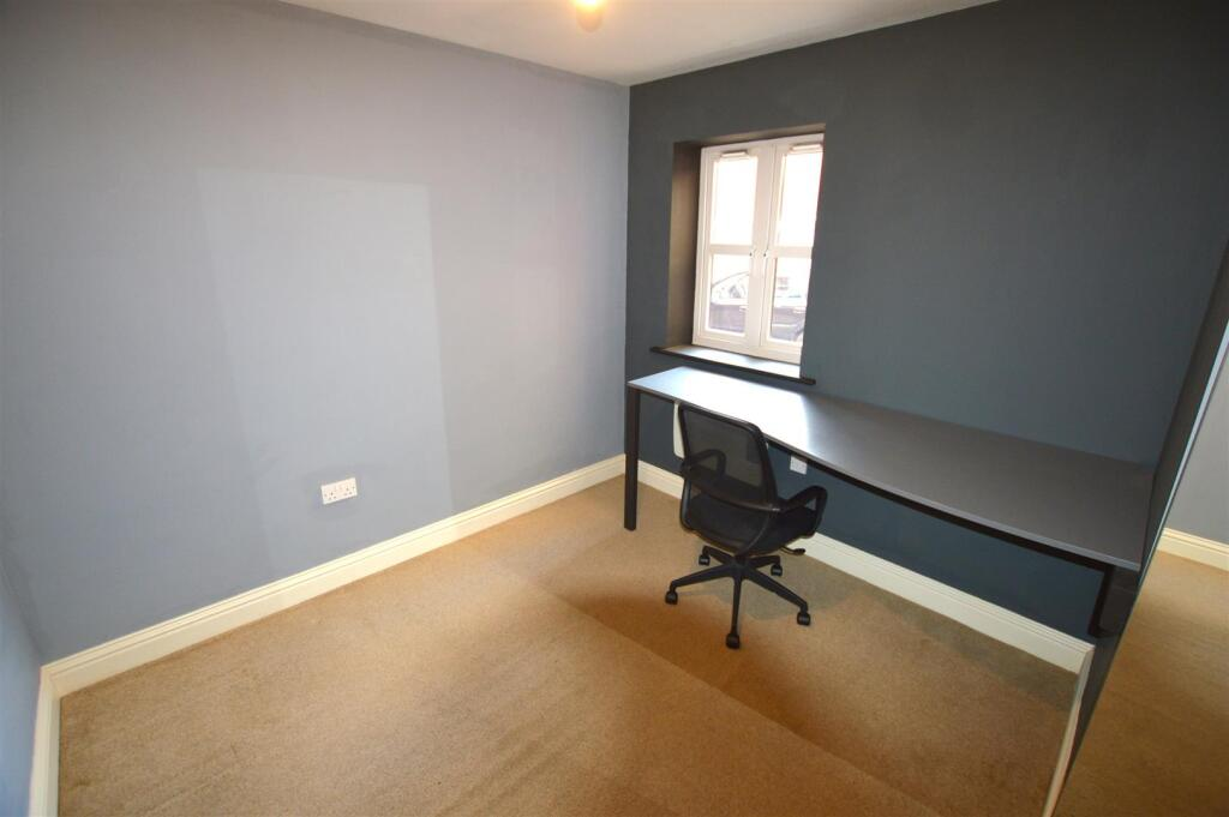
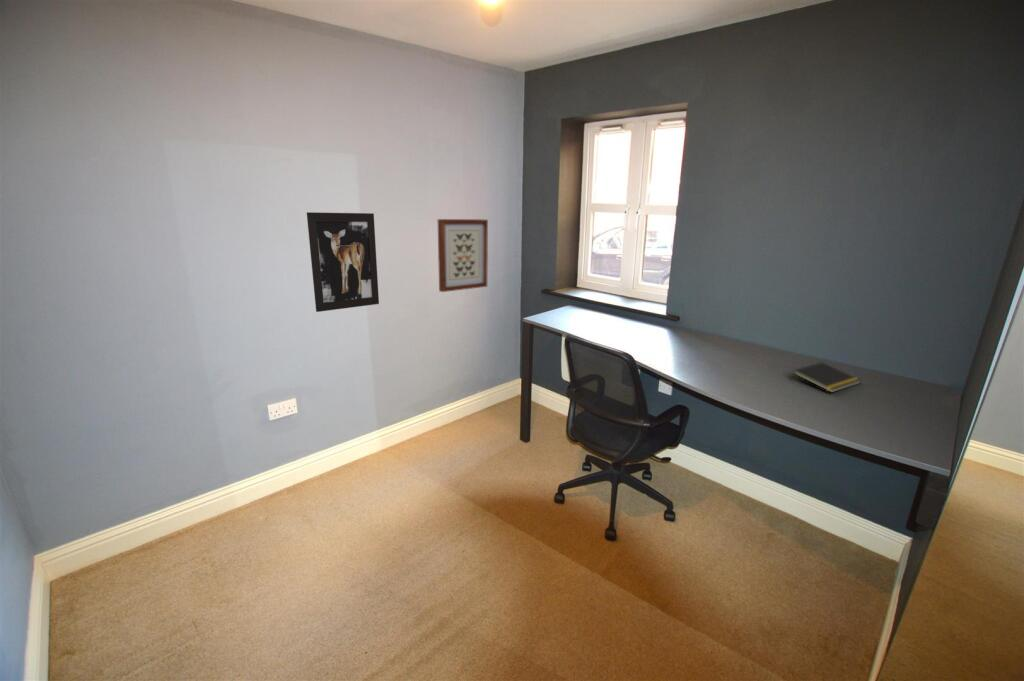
+ notepad [790,361,862,393]
+ wall art [306,211,380,313]
+ wall art [437,218,489,293]
